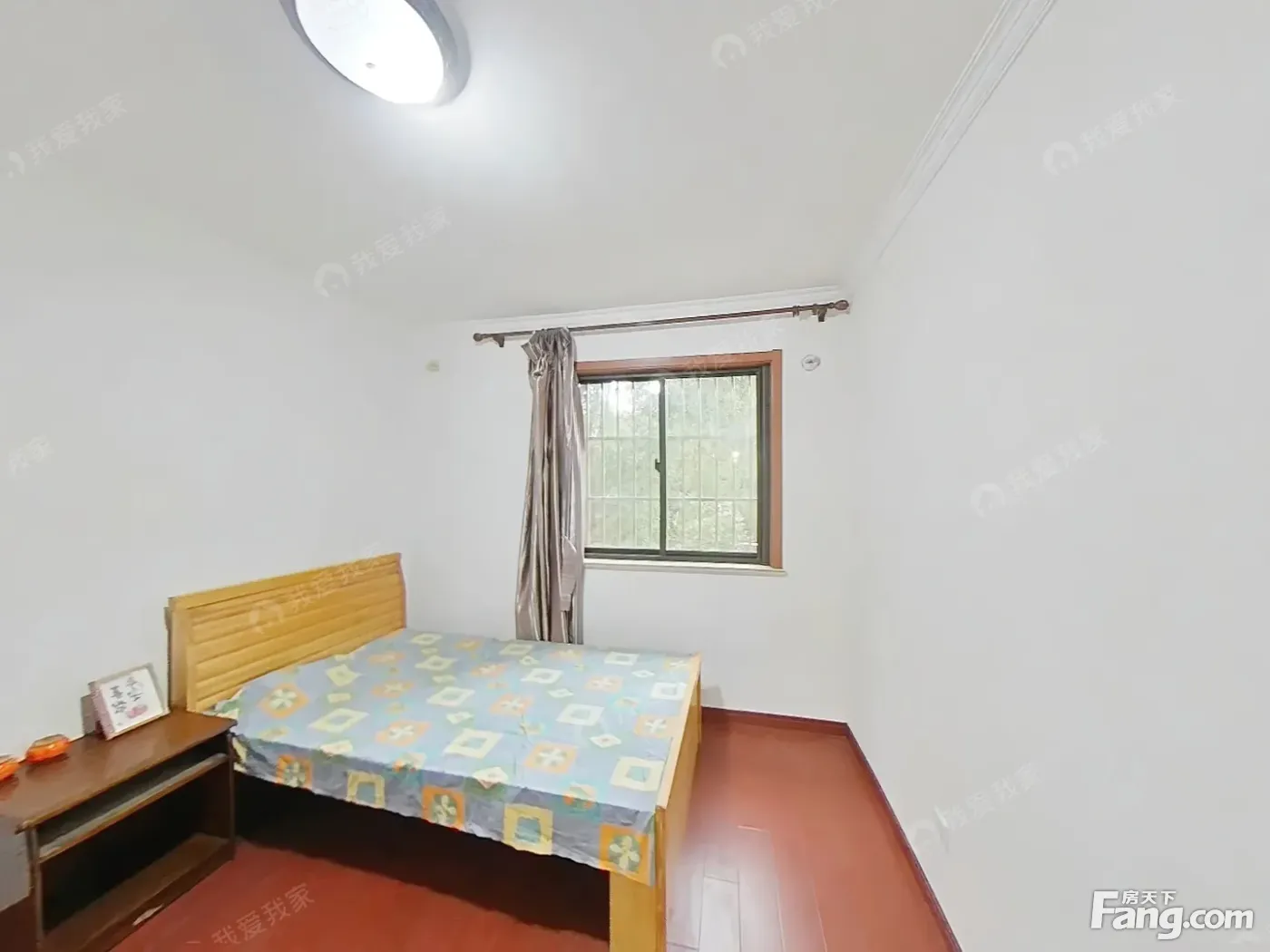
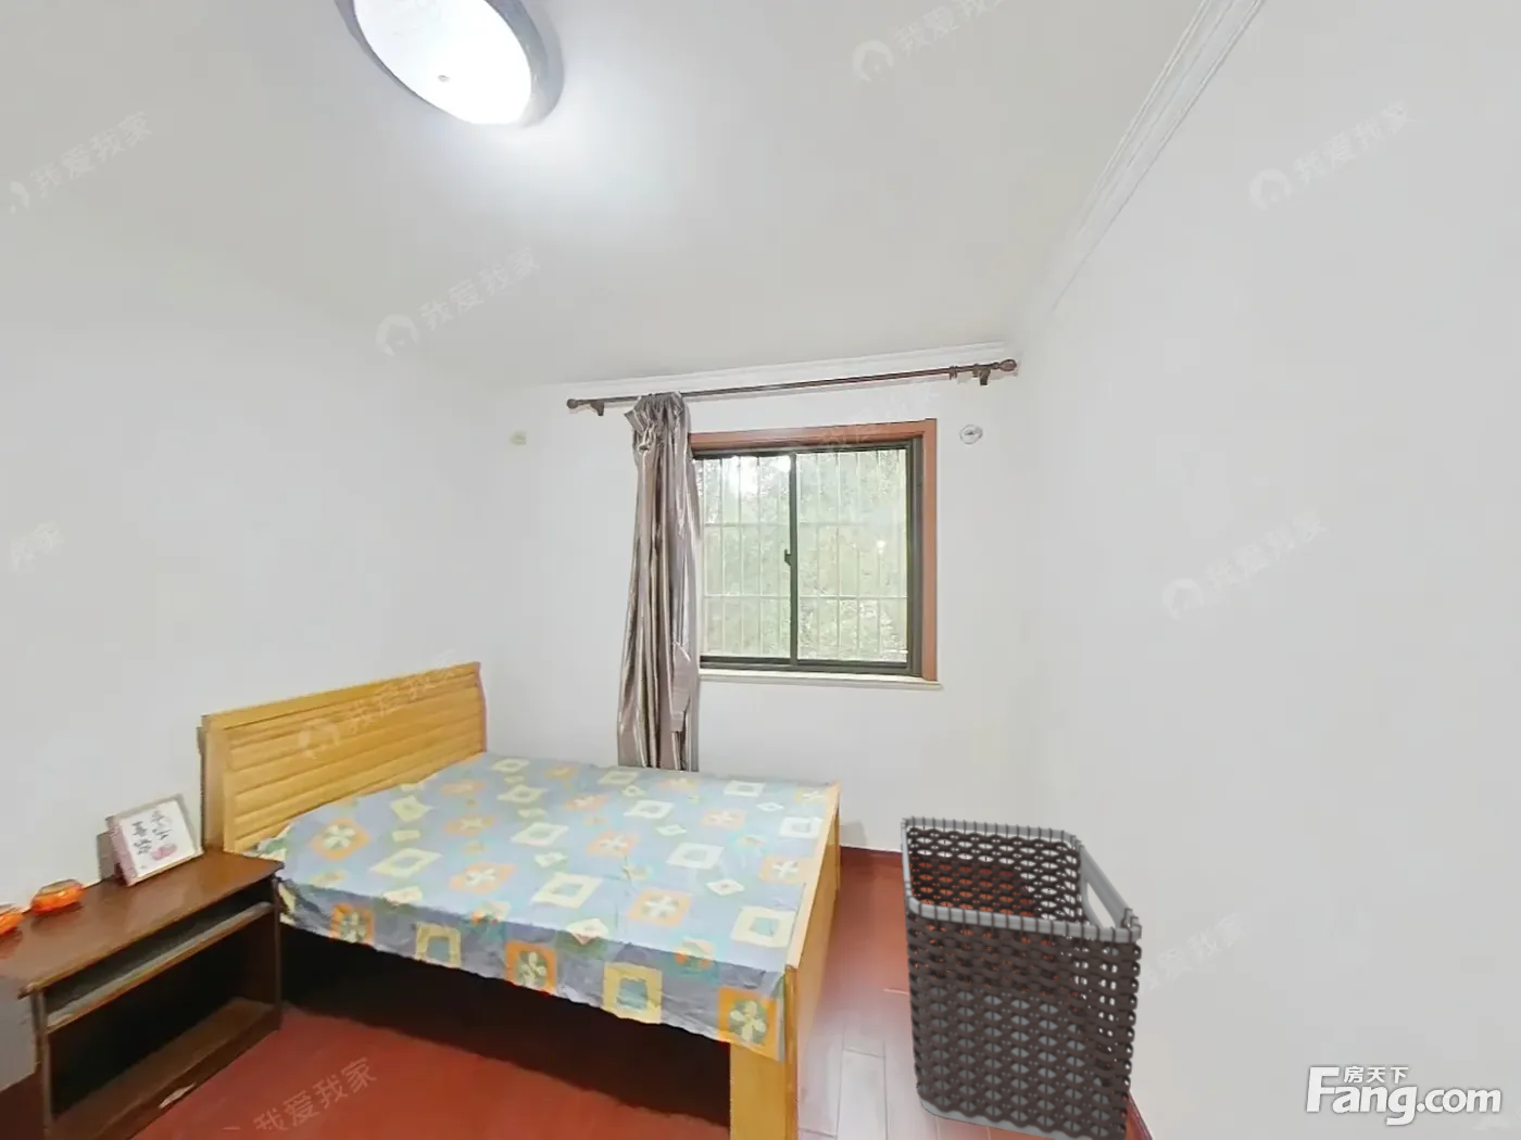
+ clothes hamper [899,814,1143,1140]
